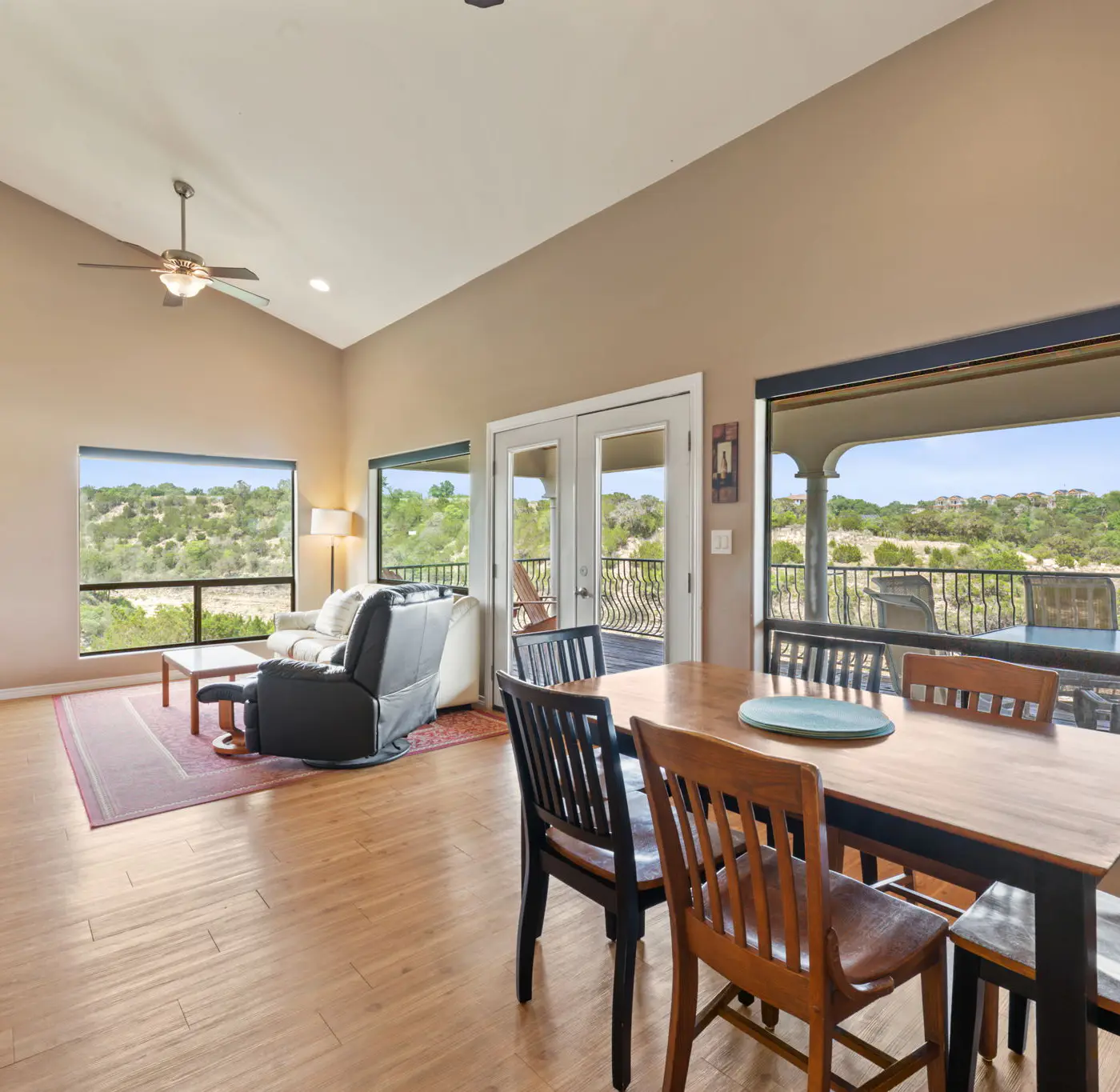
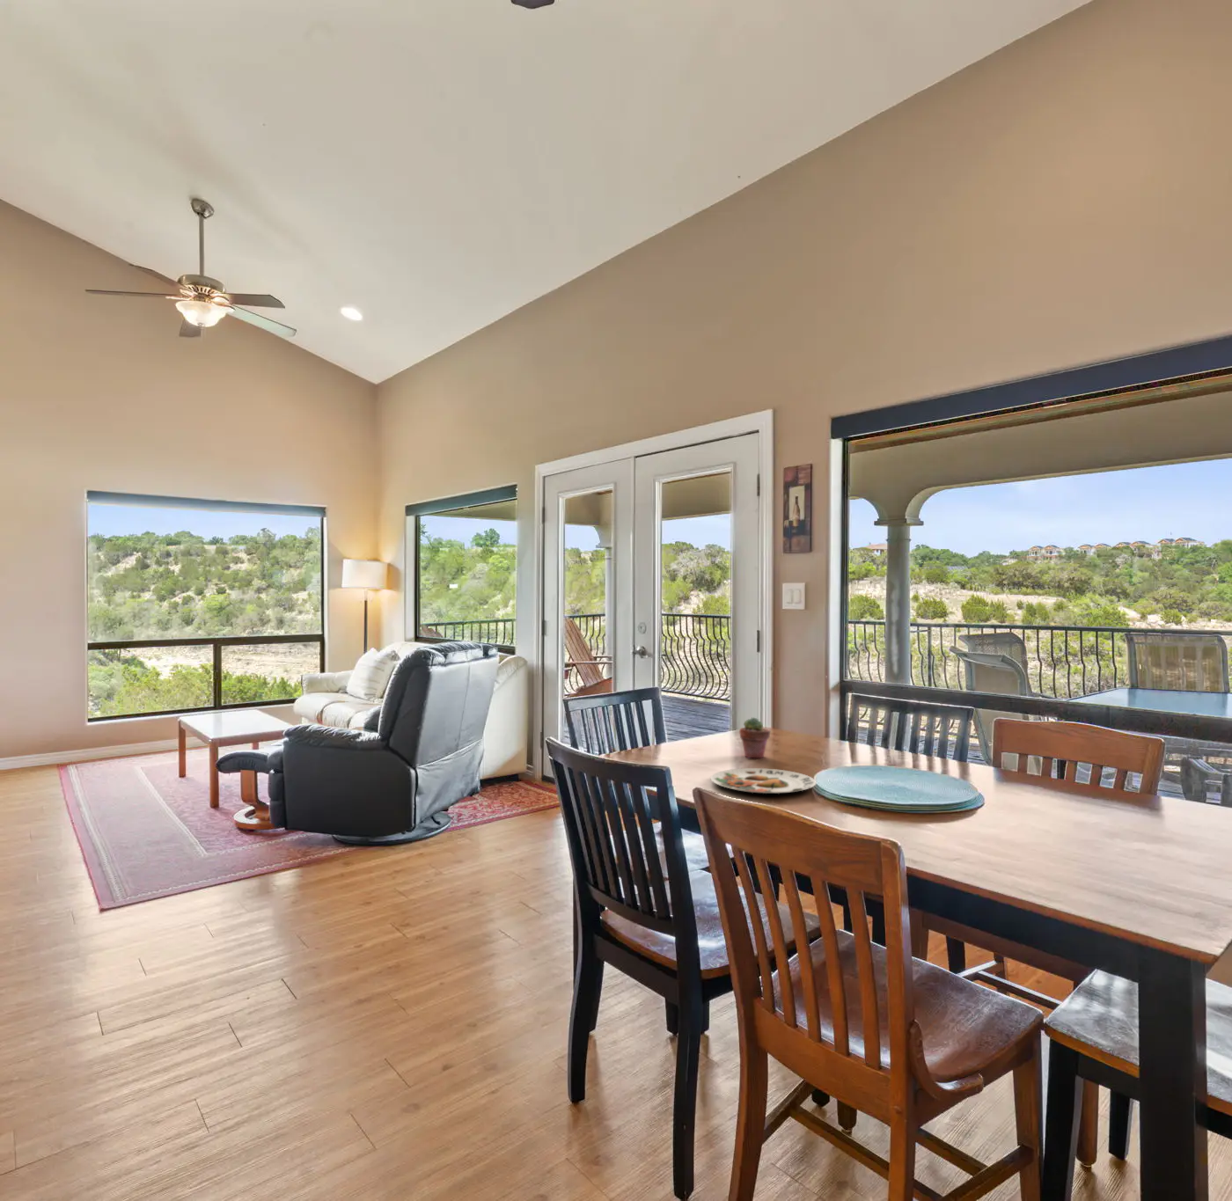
+ plate [710,768,816,794]
+ potted succulent [738,717,771,759]
